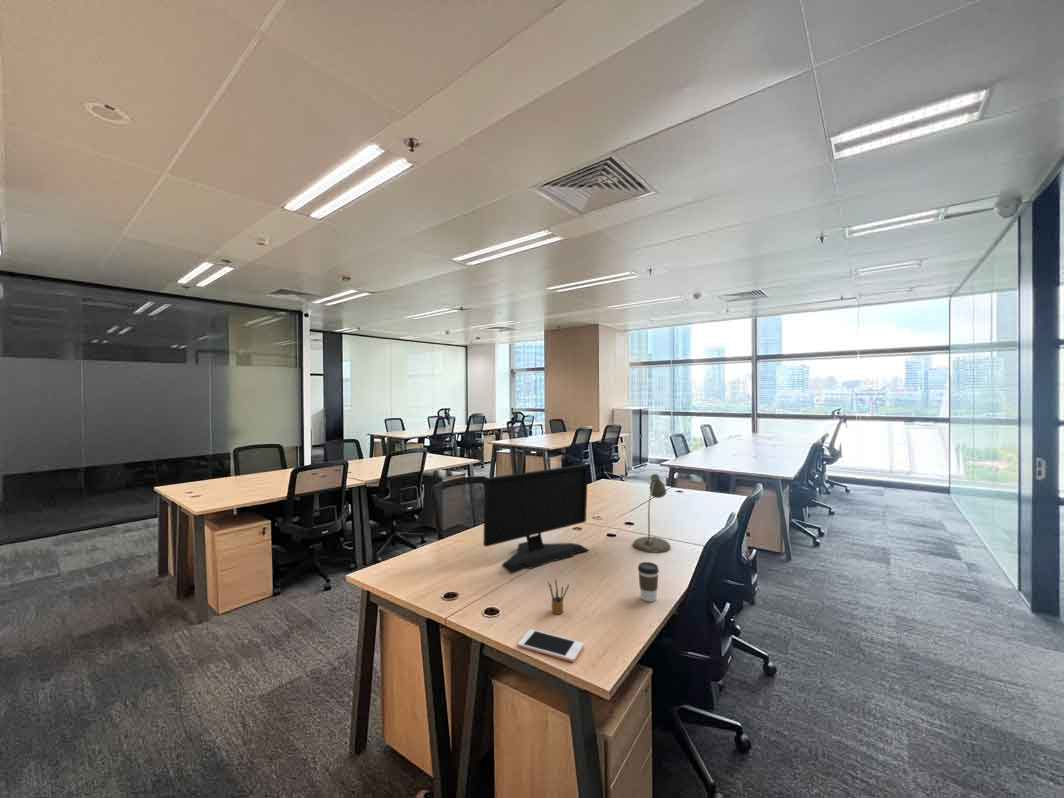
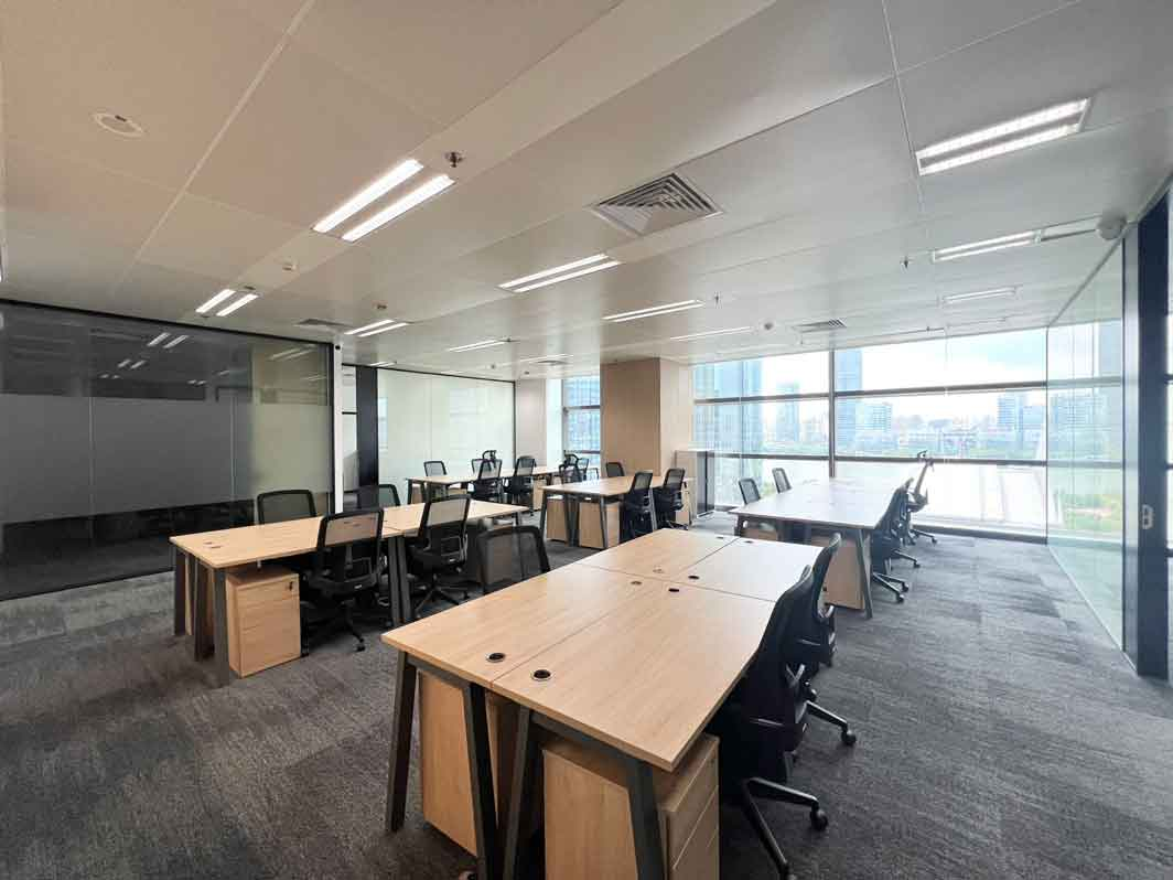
- desk lamp [632,473,671,553]
- cell phone [517,628,585,663]
- computer monitor [482,463,590,575]
- pencil box [547,578,570,615]
- coffee cup [637,561,660,603]
